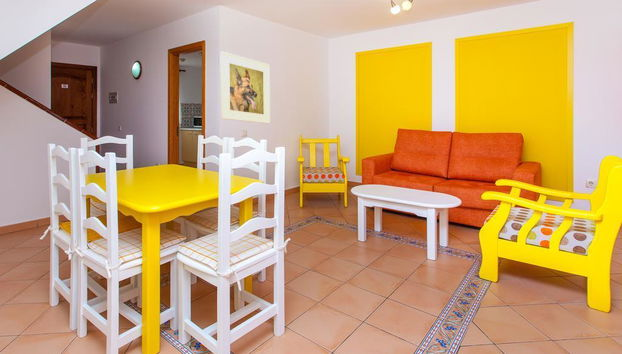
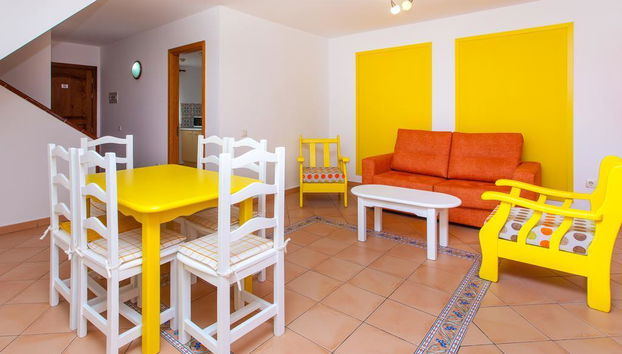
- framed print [220,50,271,125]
